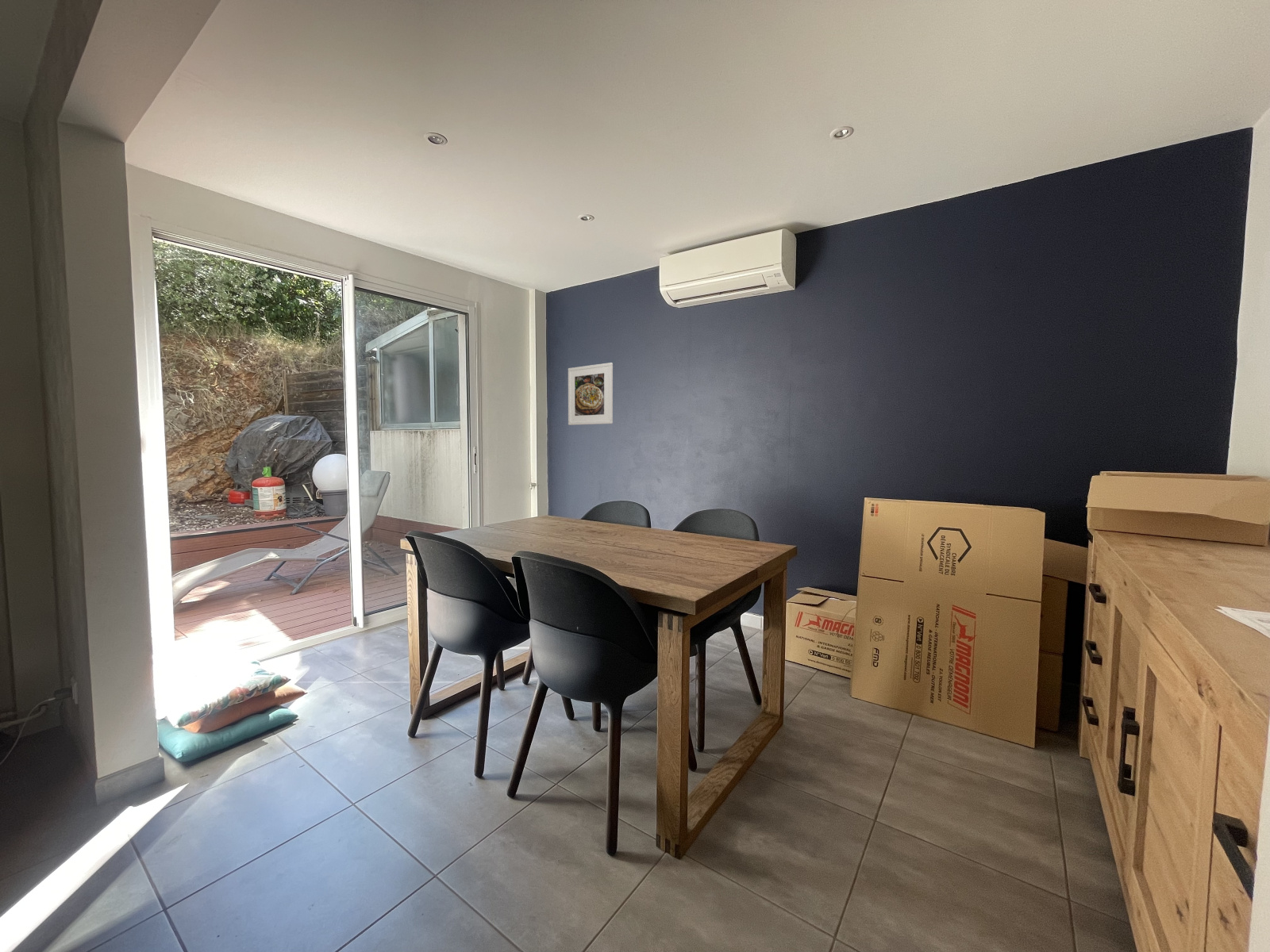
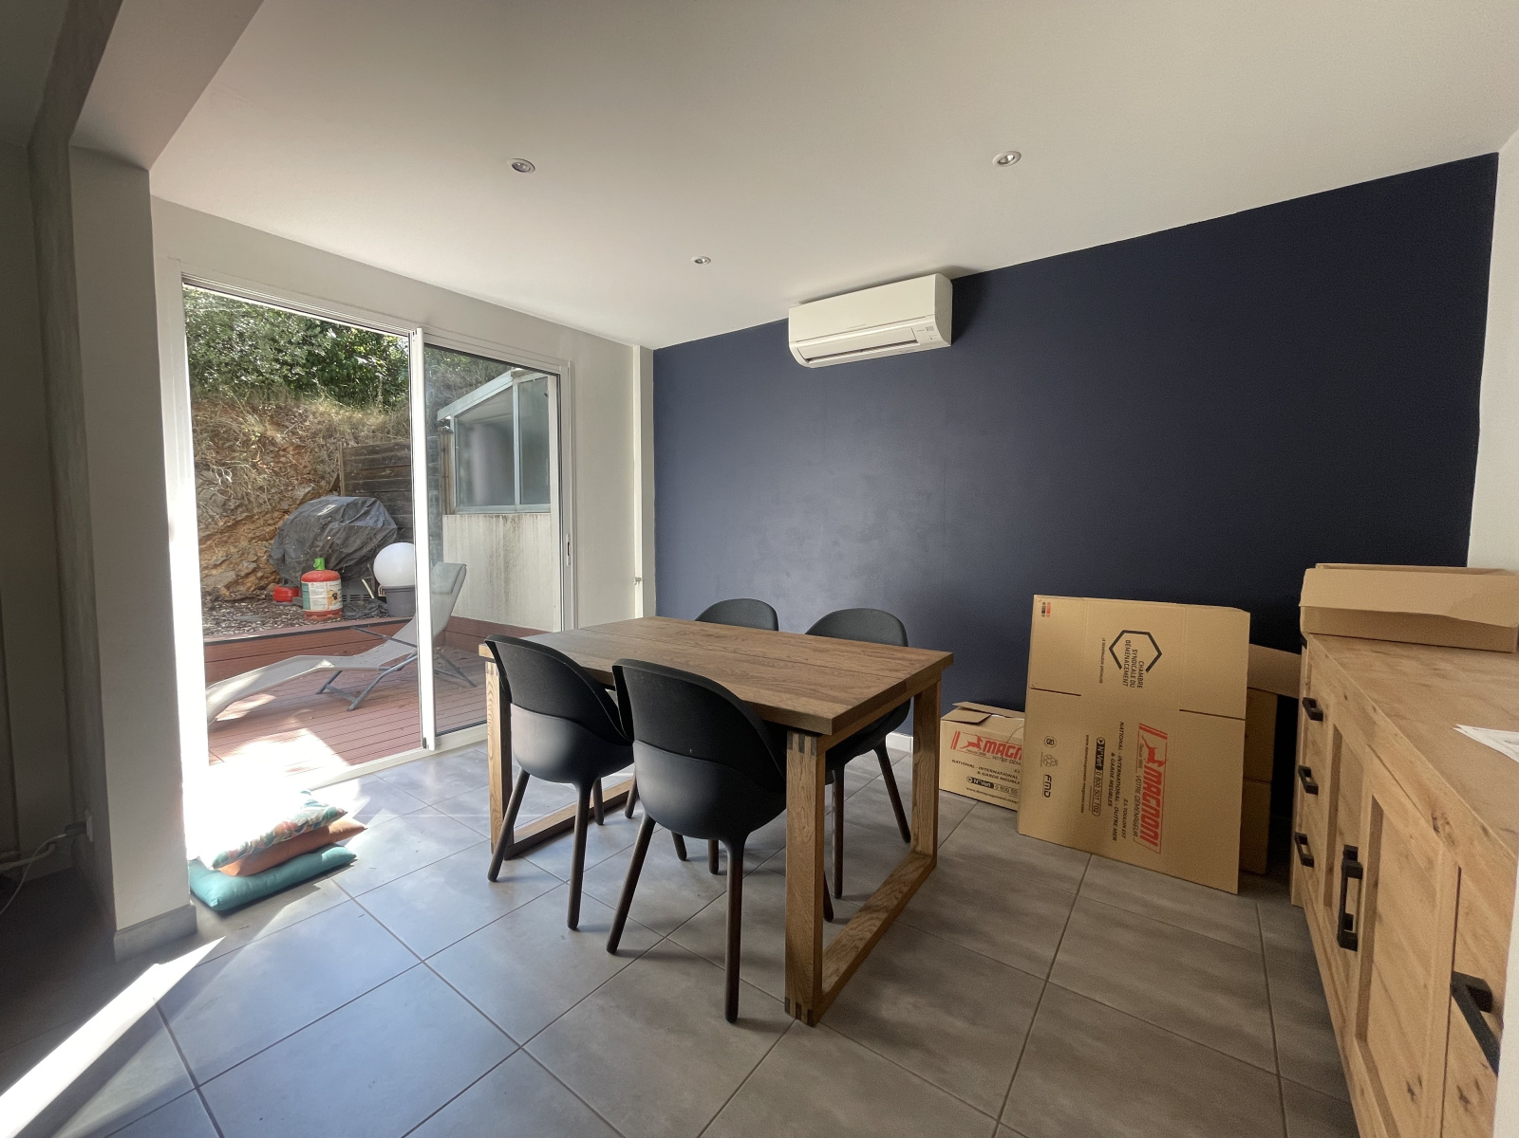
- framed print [568,362,614,426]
